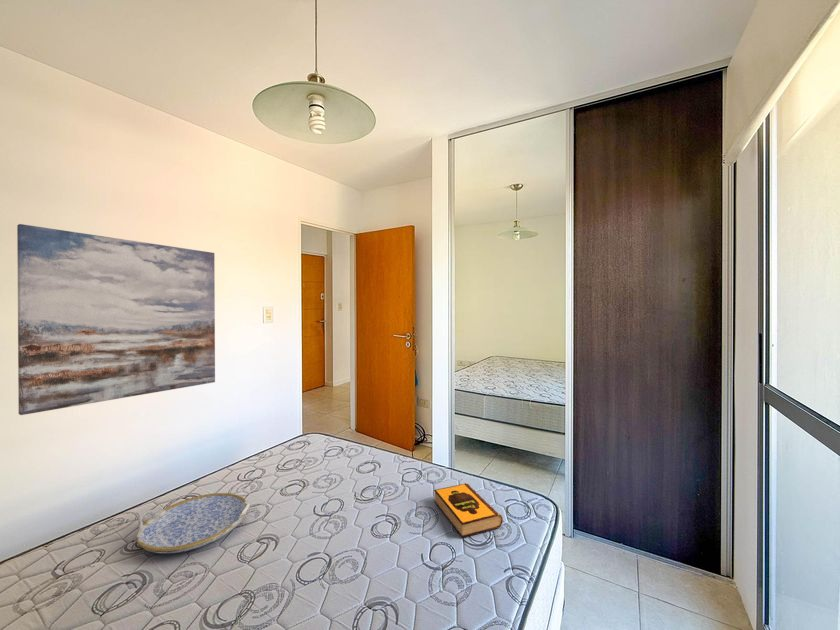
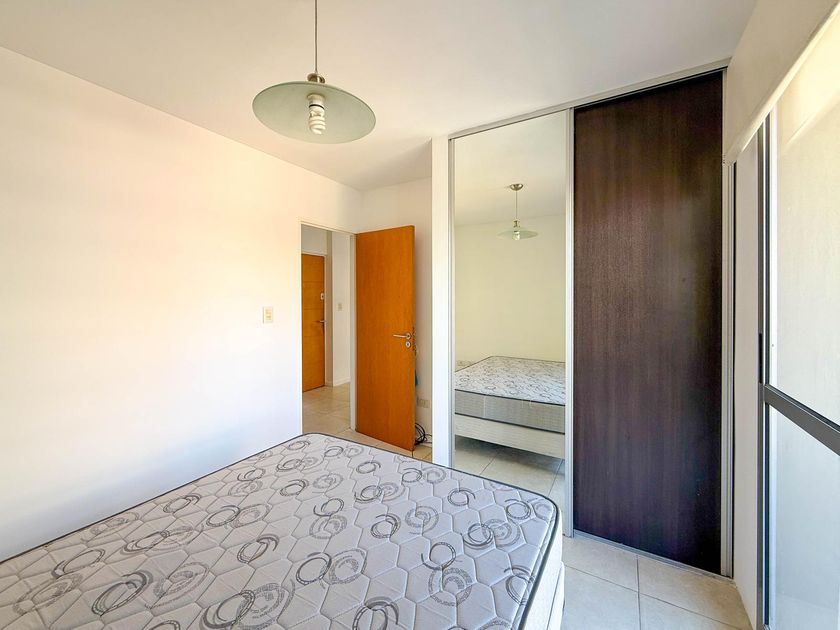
- wall art [16,223,216,416]
- serving tray [135,492,251,554]
- hardback book [433,482,504,538]
